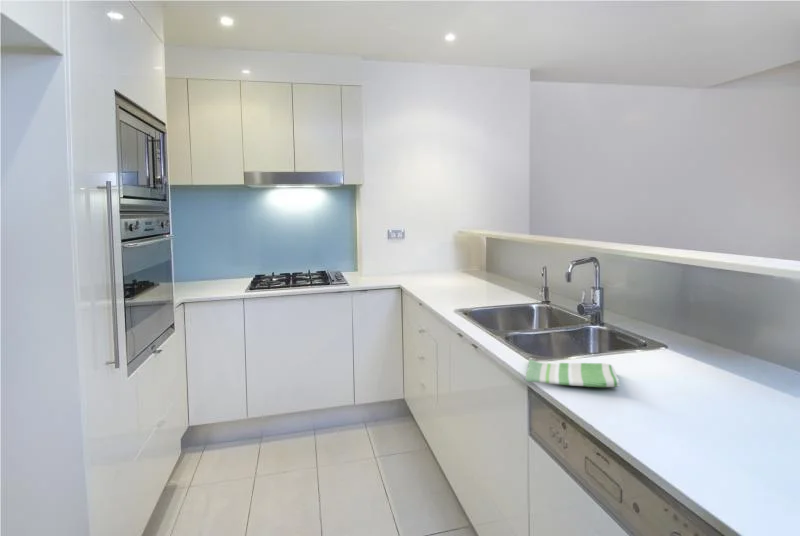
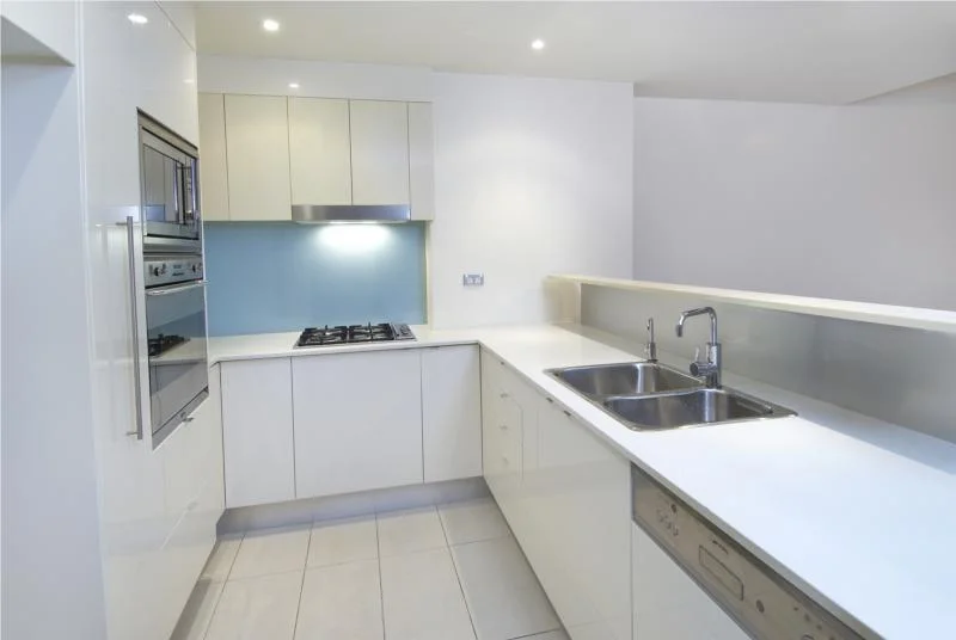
- dish towel [525,359,621,388]
